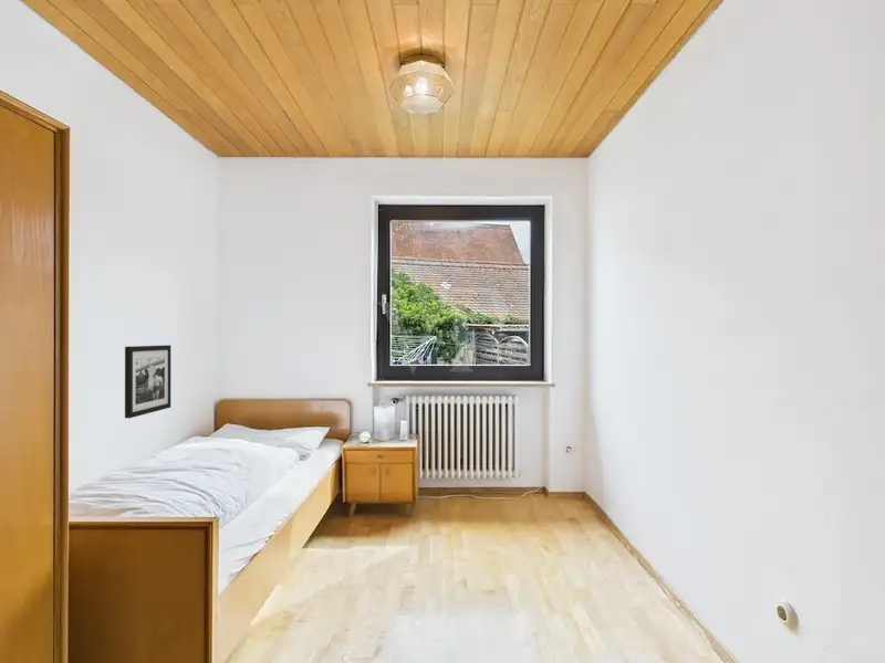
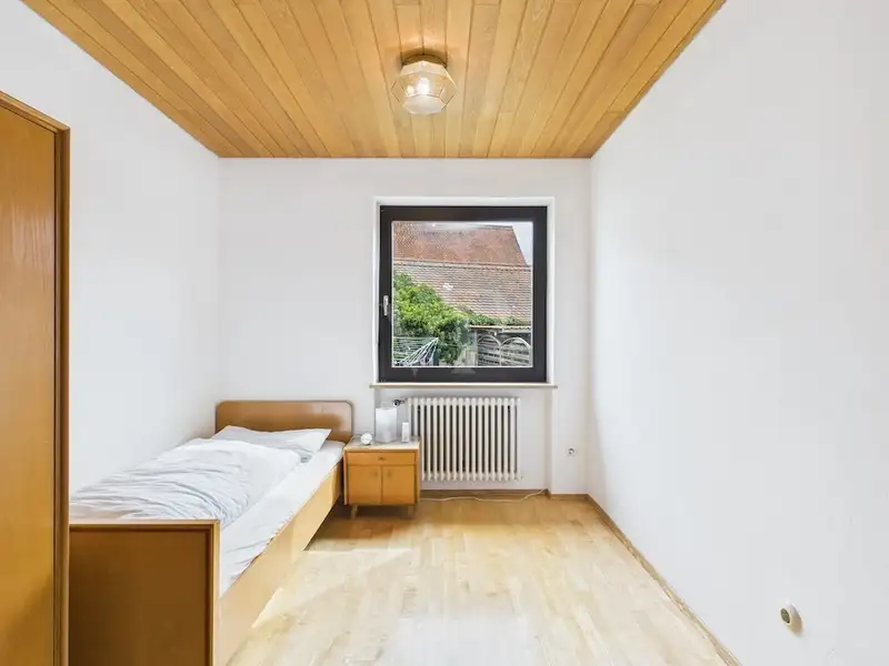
- picture frame [124,344,171,419]
